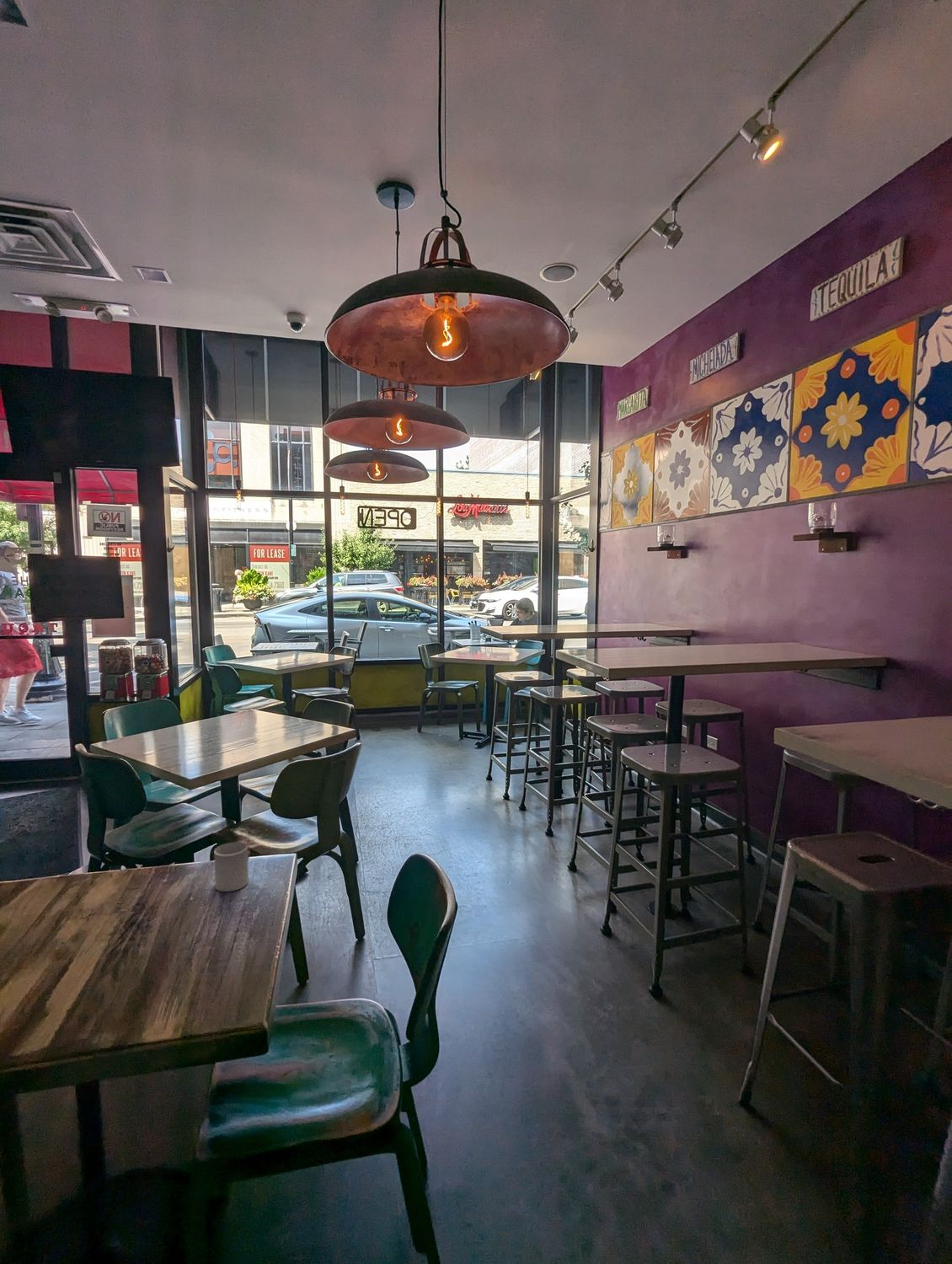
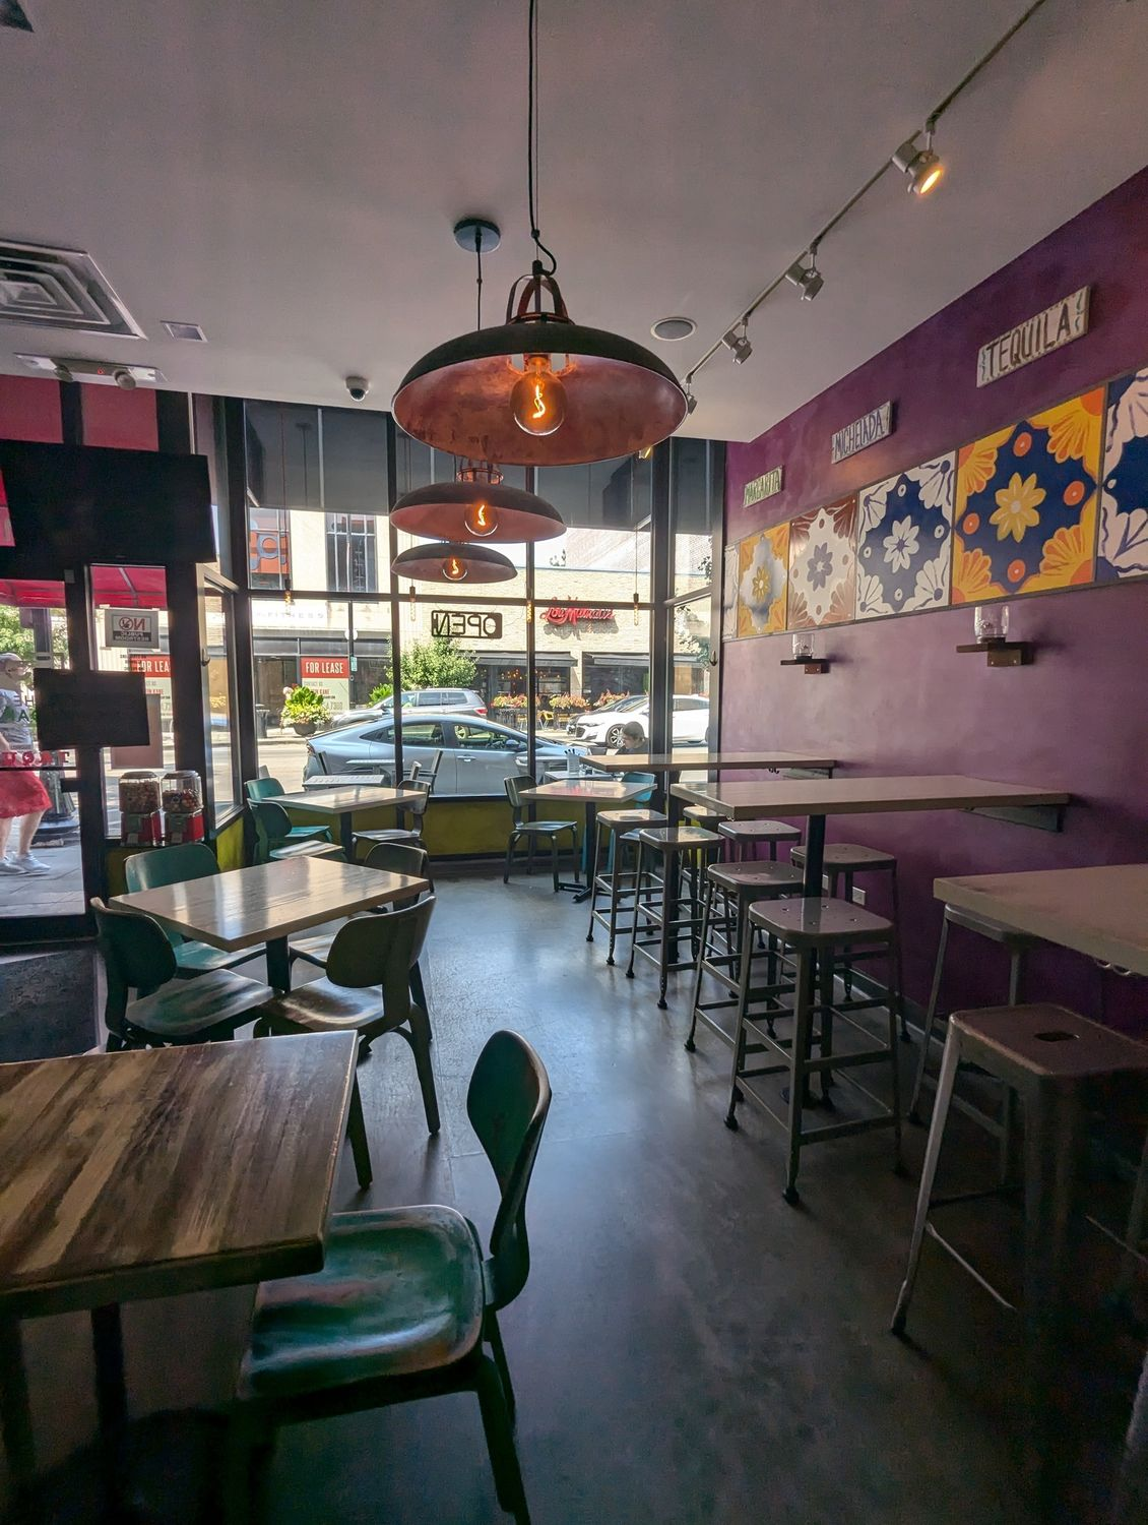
- cup [213,841,251,892]
